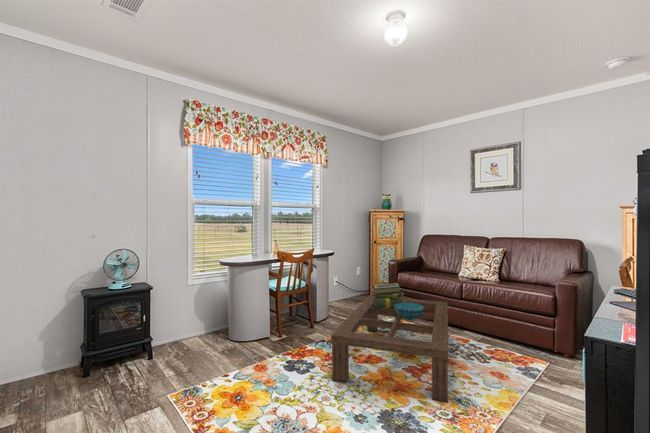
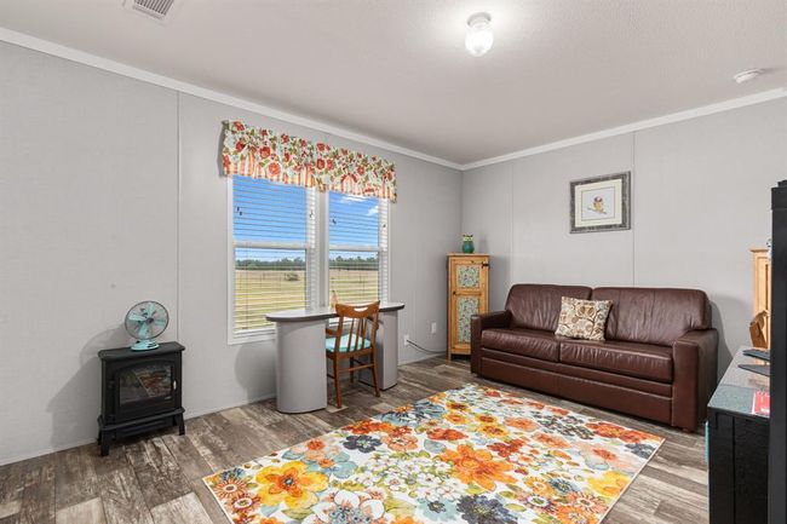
- stack of books [372,282,405,310]
- decorative bowl [393,303,425,321]
- coffee table [330,295,449,404]
